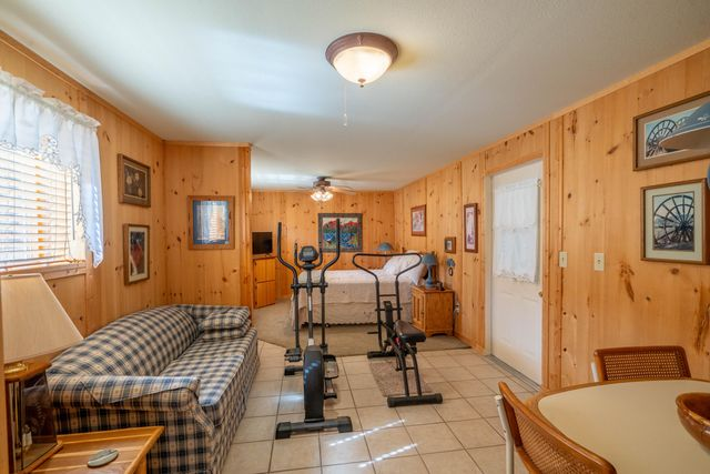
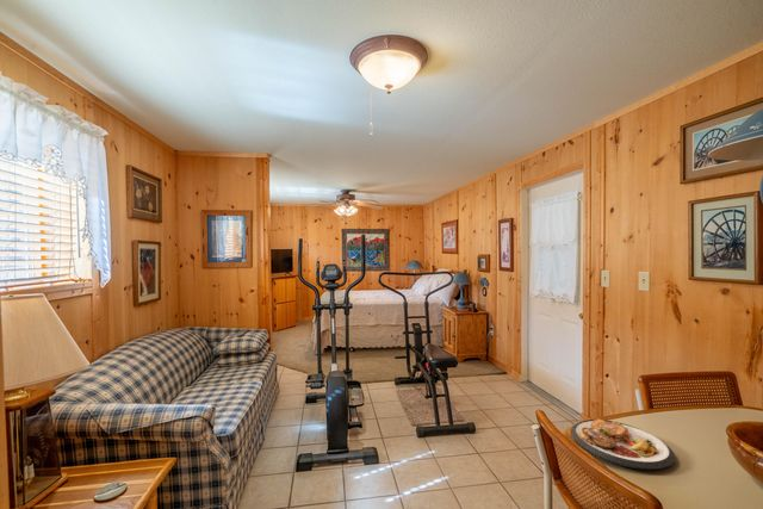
+ plate [570,417,676,471]
